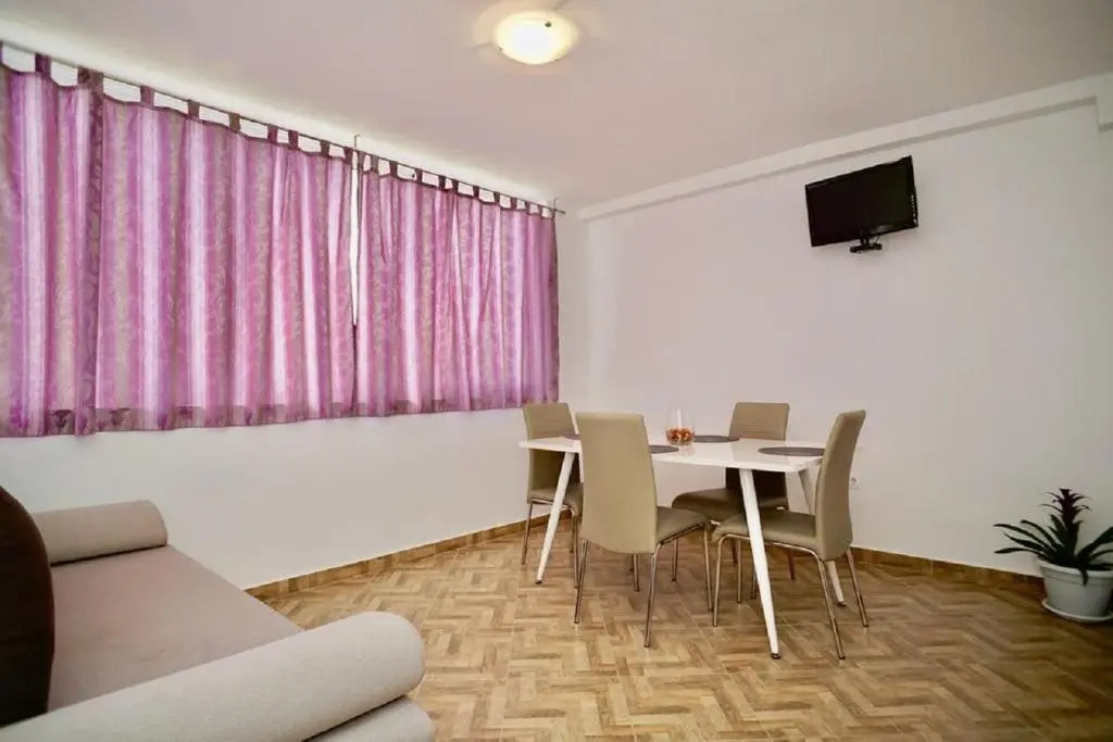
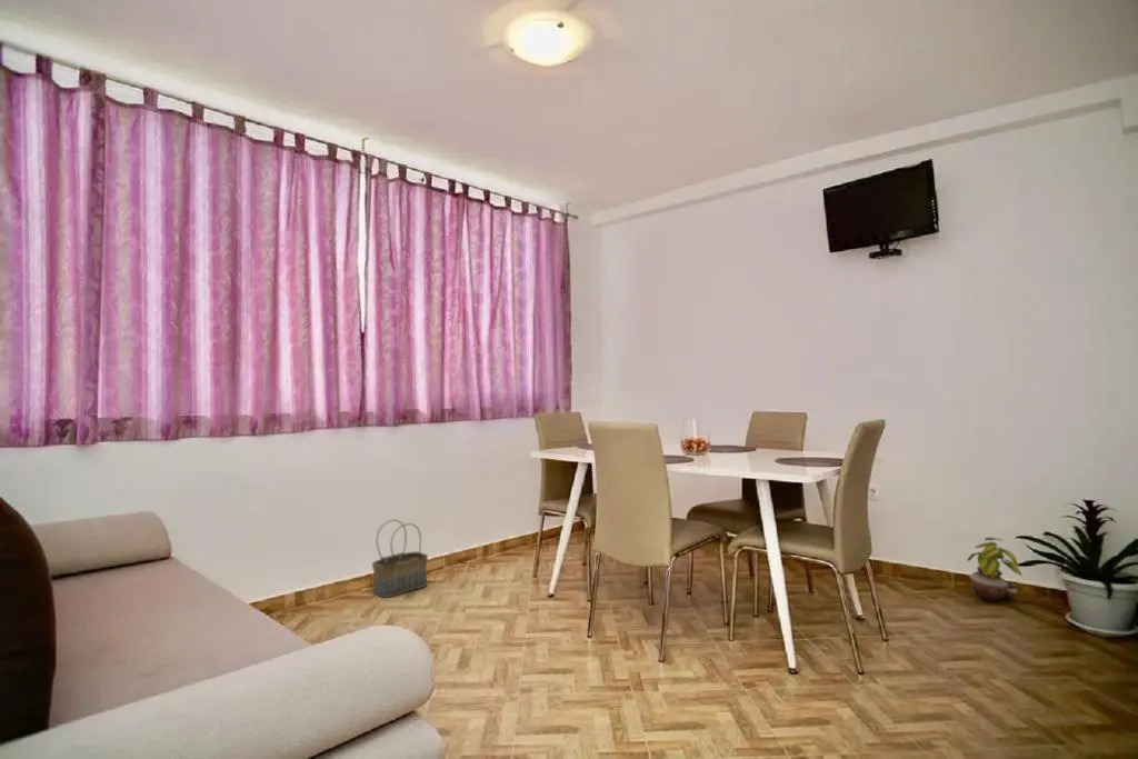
+ potted plant [966,537,1022,602]
+ basket [371,519,429,599]
